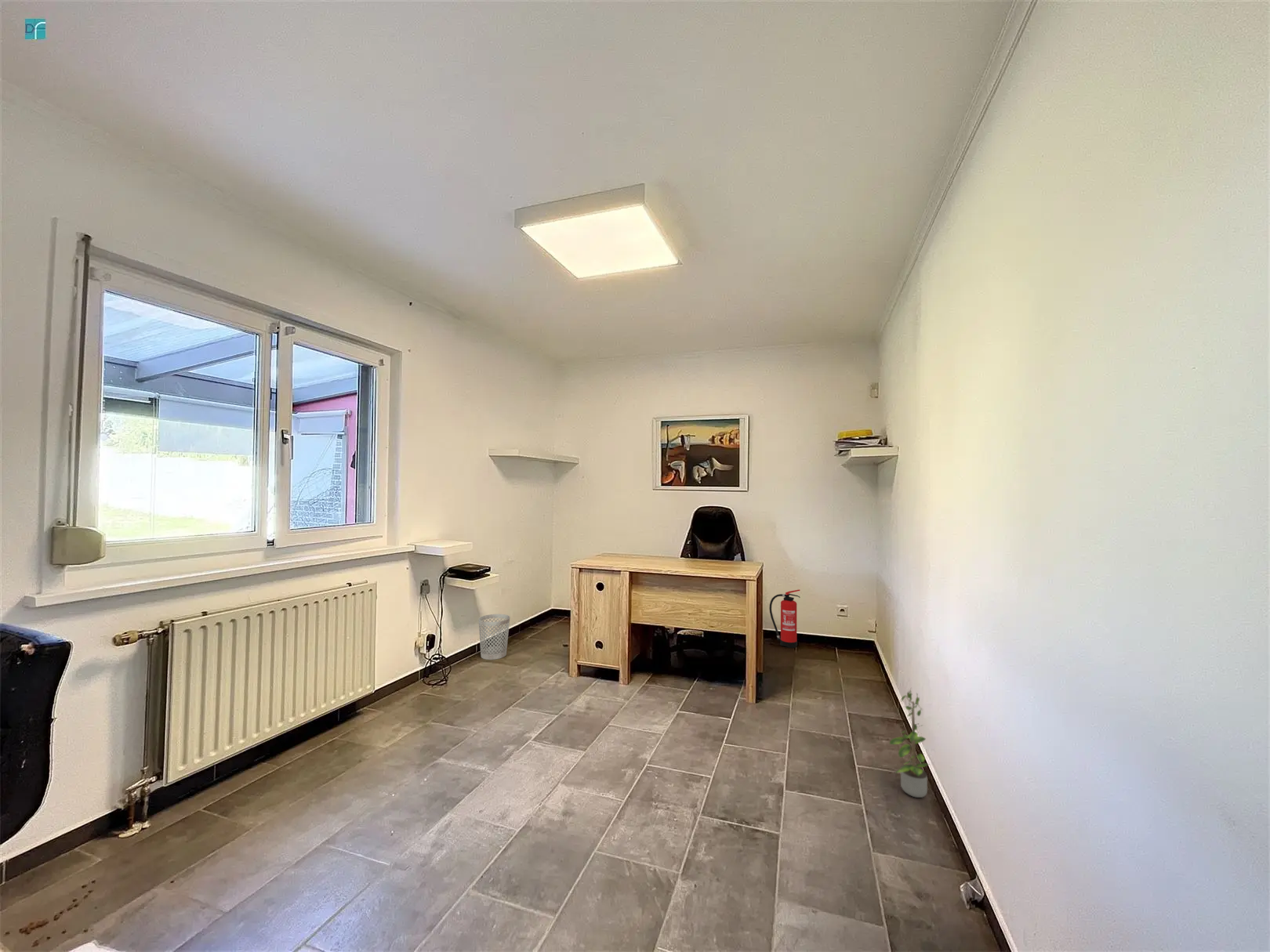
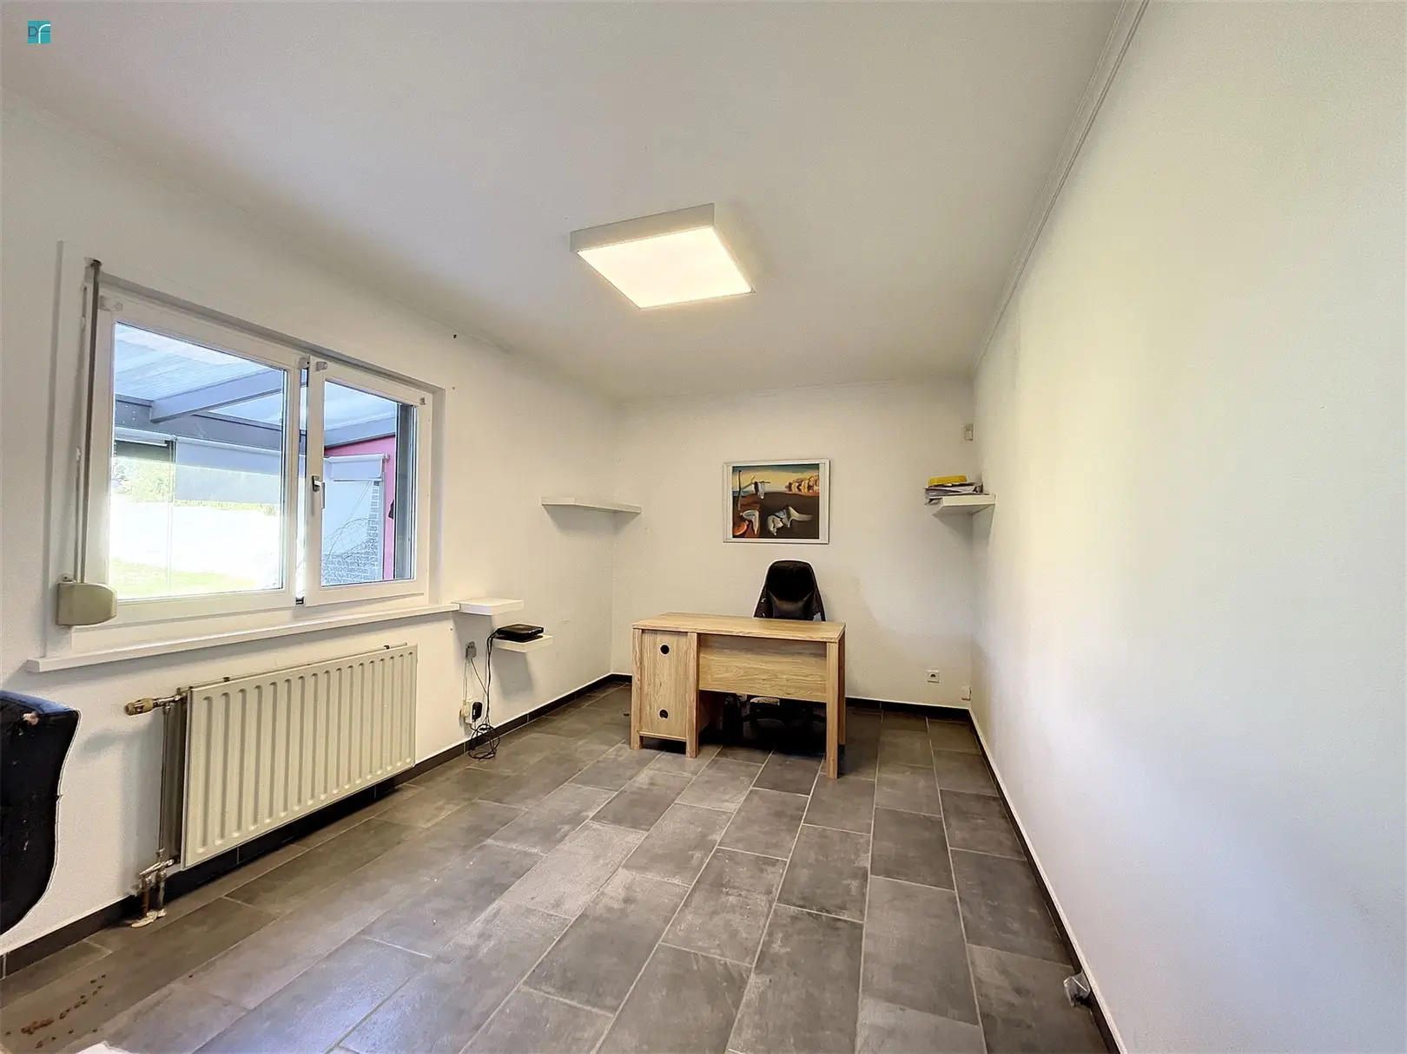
- fire extinguisher [768,589,801,649]
- wastebasket [478,614,510,661]
- potted plant [889,687,931,798]
